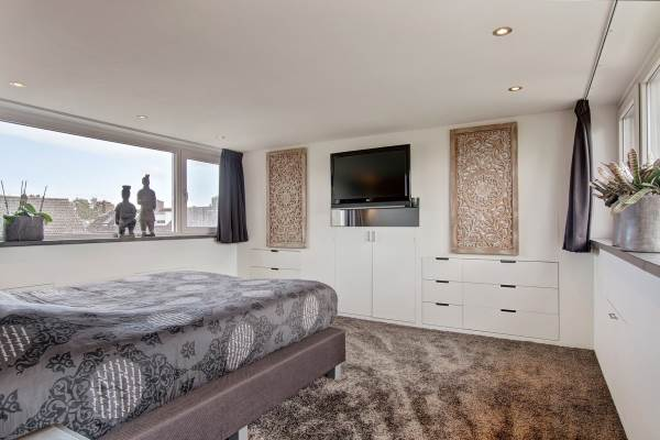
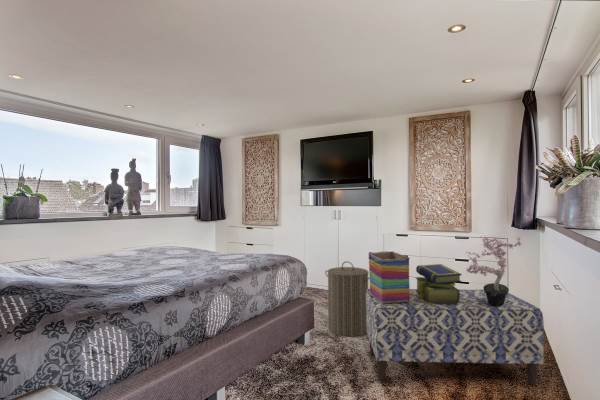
+ decorative box [368,250,411,304]
+ stack of books [414,263,463,304]
+ potted plant [465,235,523,307]
+ laundry hamper [324,260,370,338]
+ bench [366,288,545,387]
